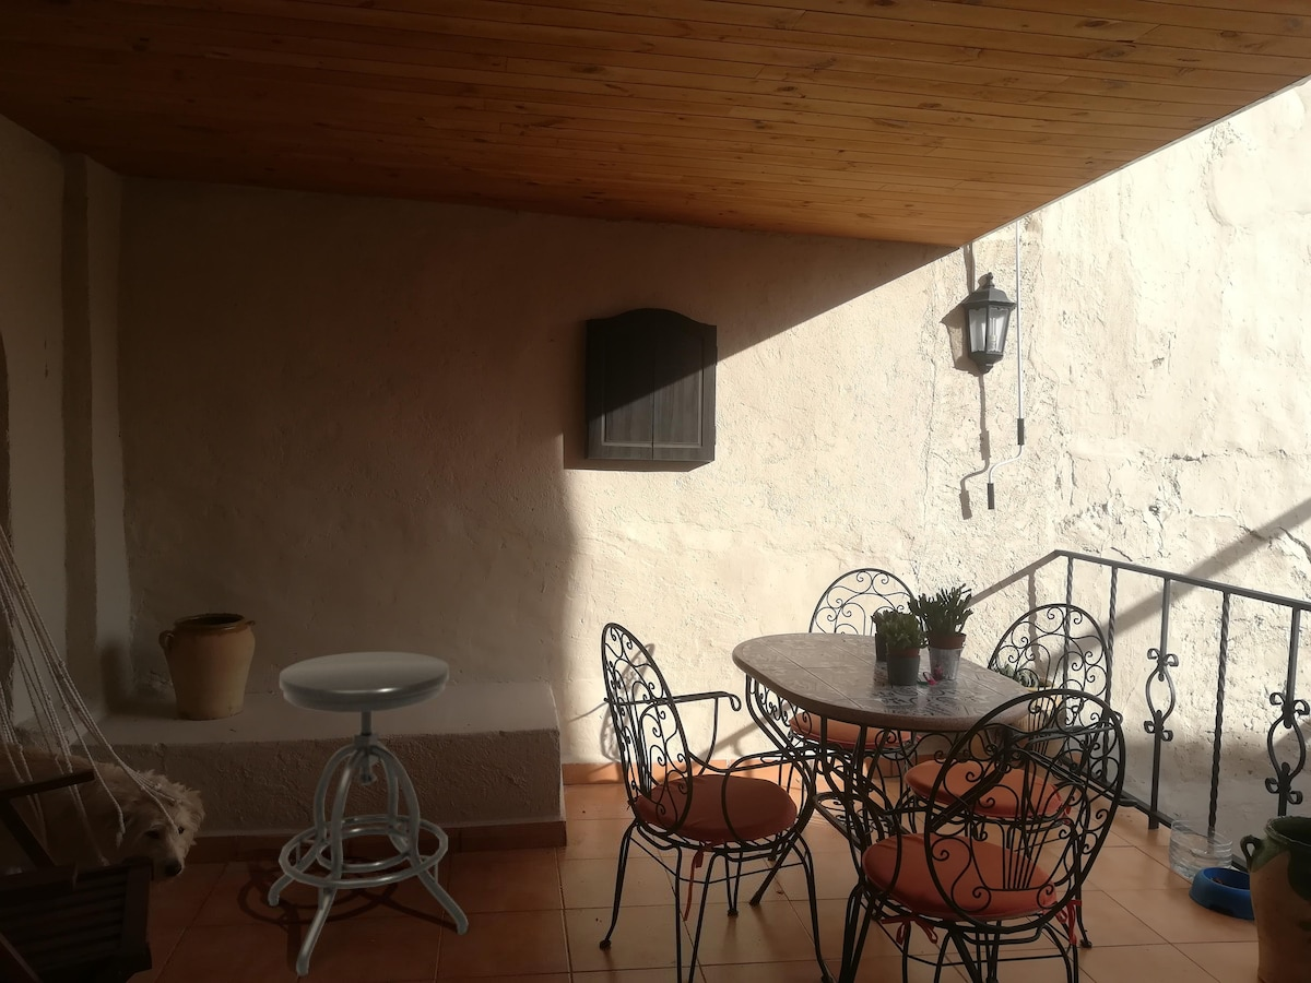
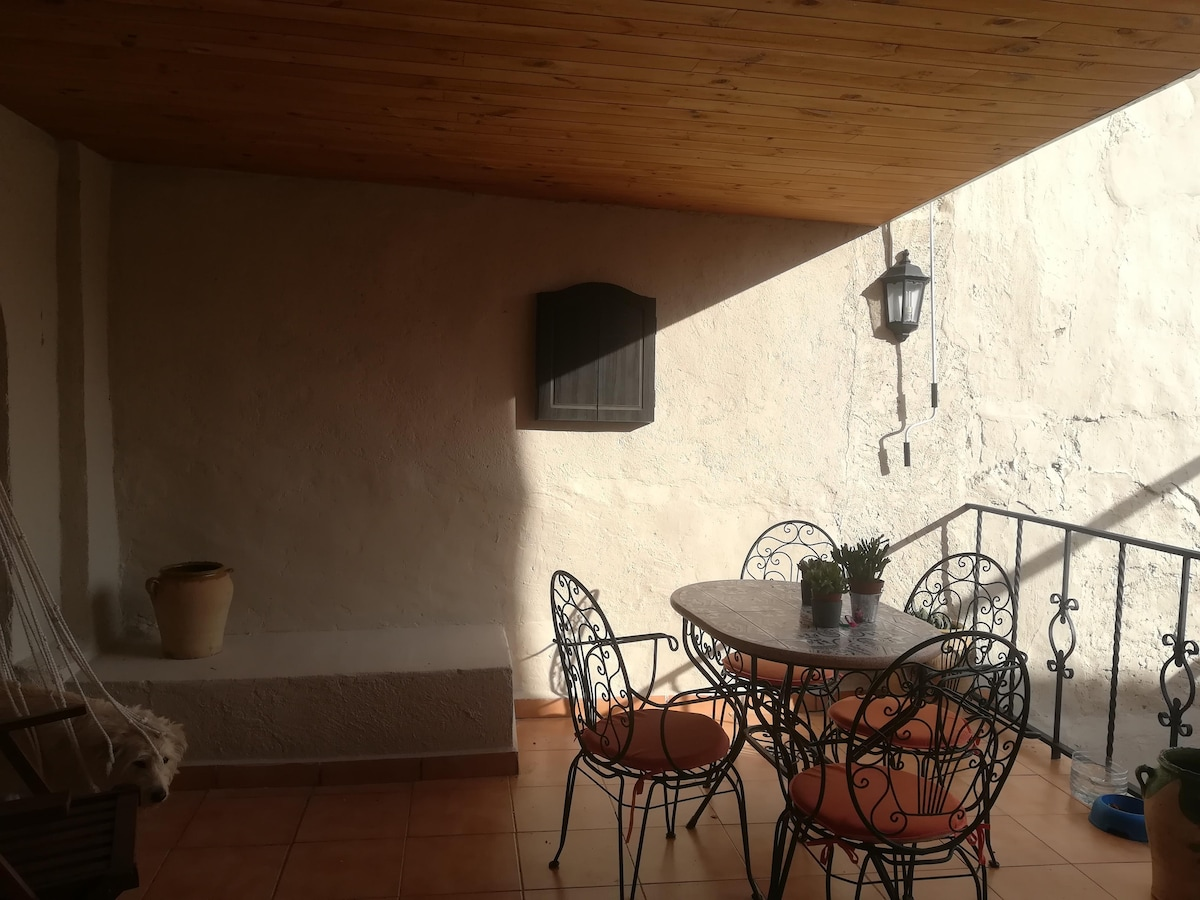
- stool [267,651,469,976]
